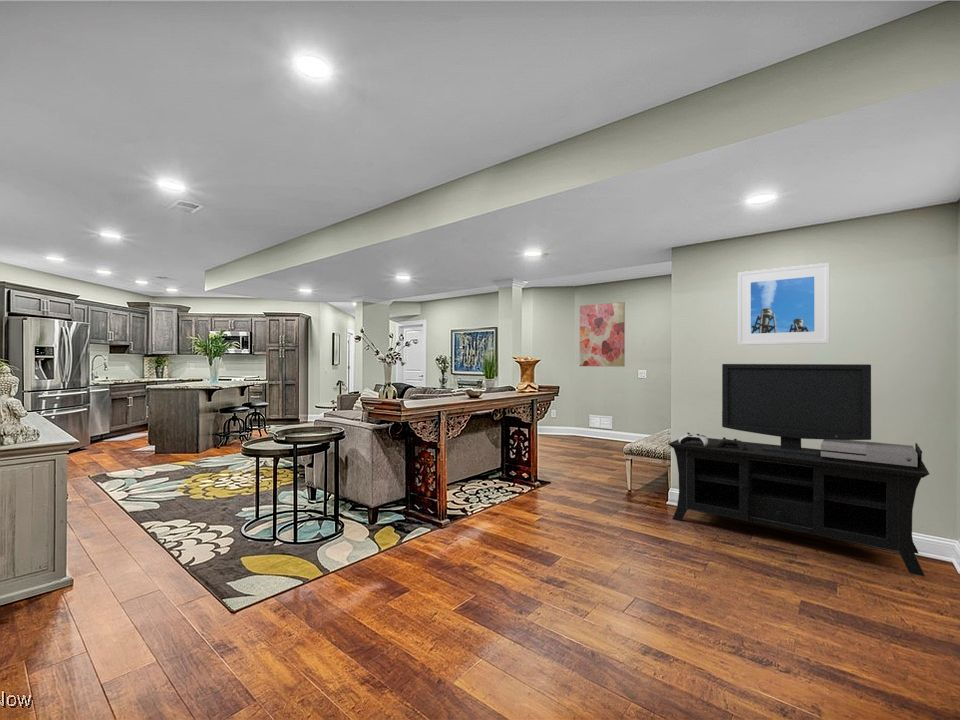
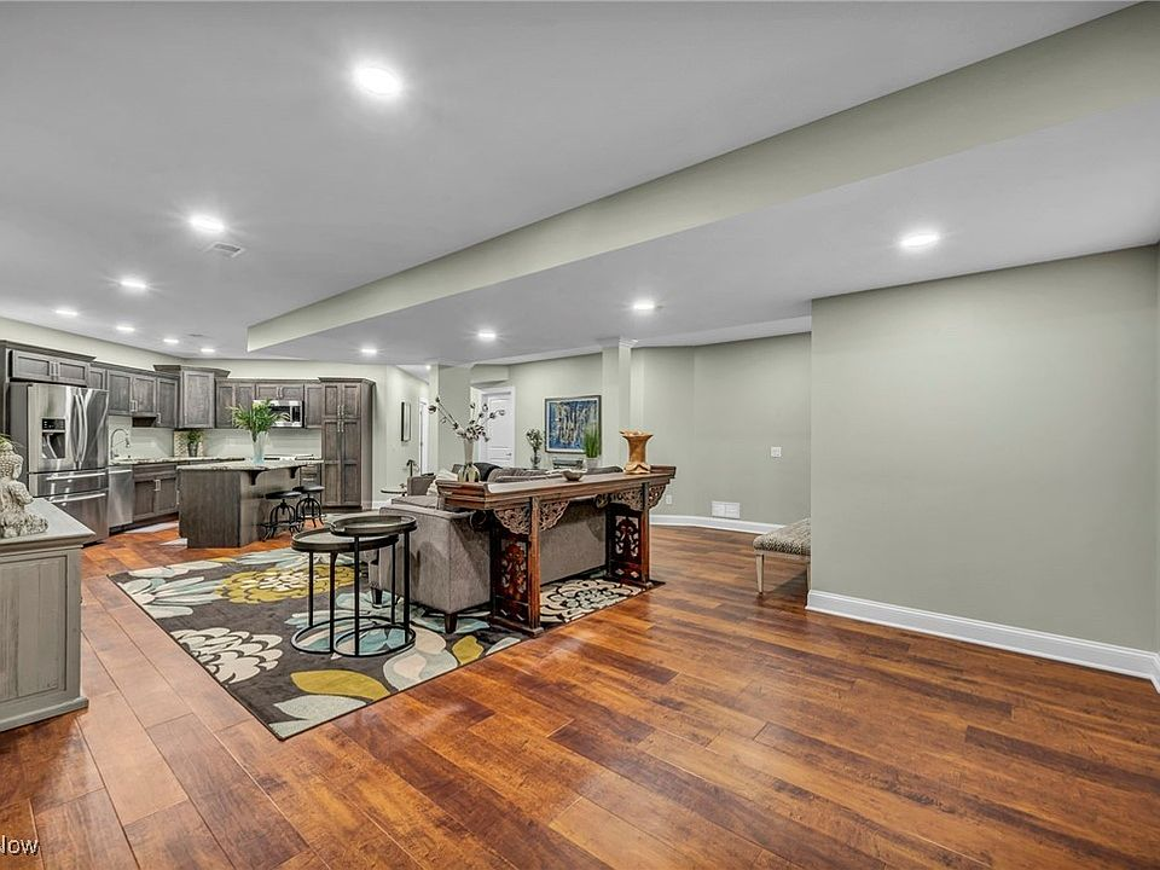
- wall art [579,301,626,368]
- media console [667,363,930,577]
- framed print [737,262,831,346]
